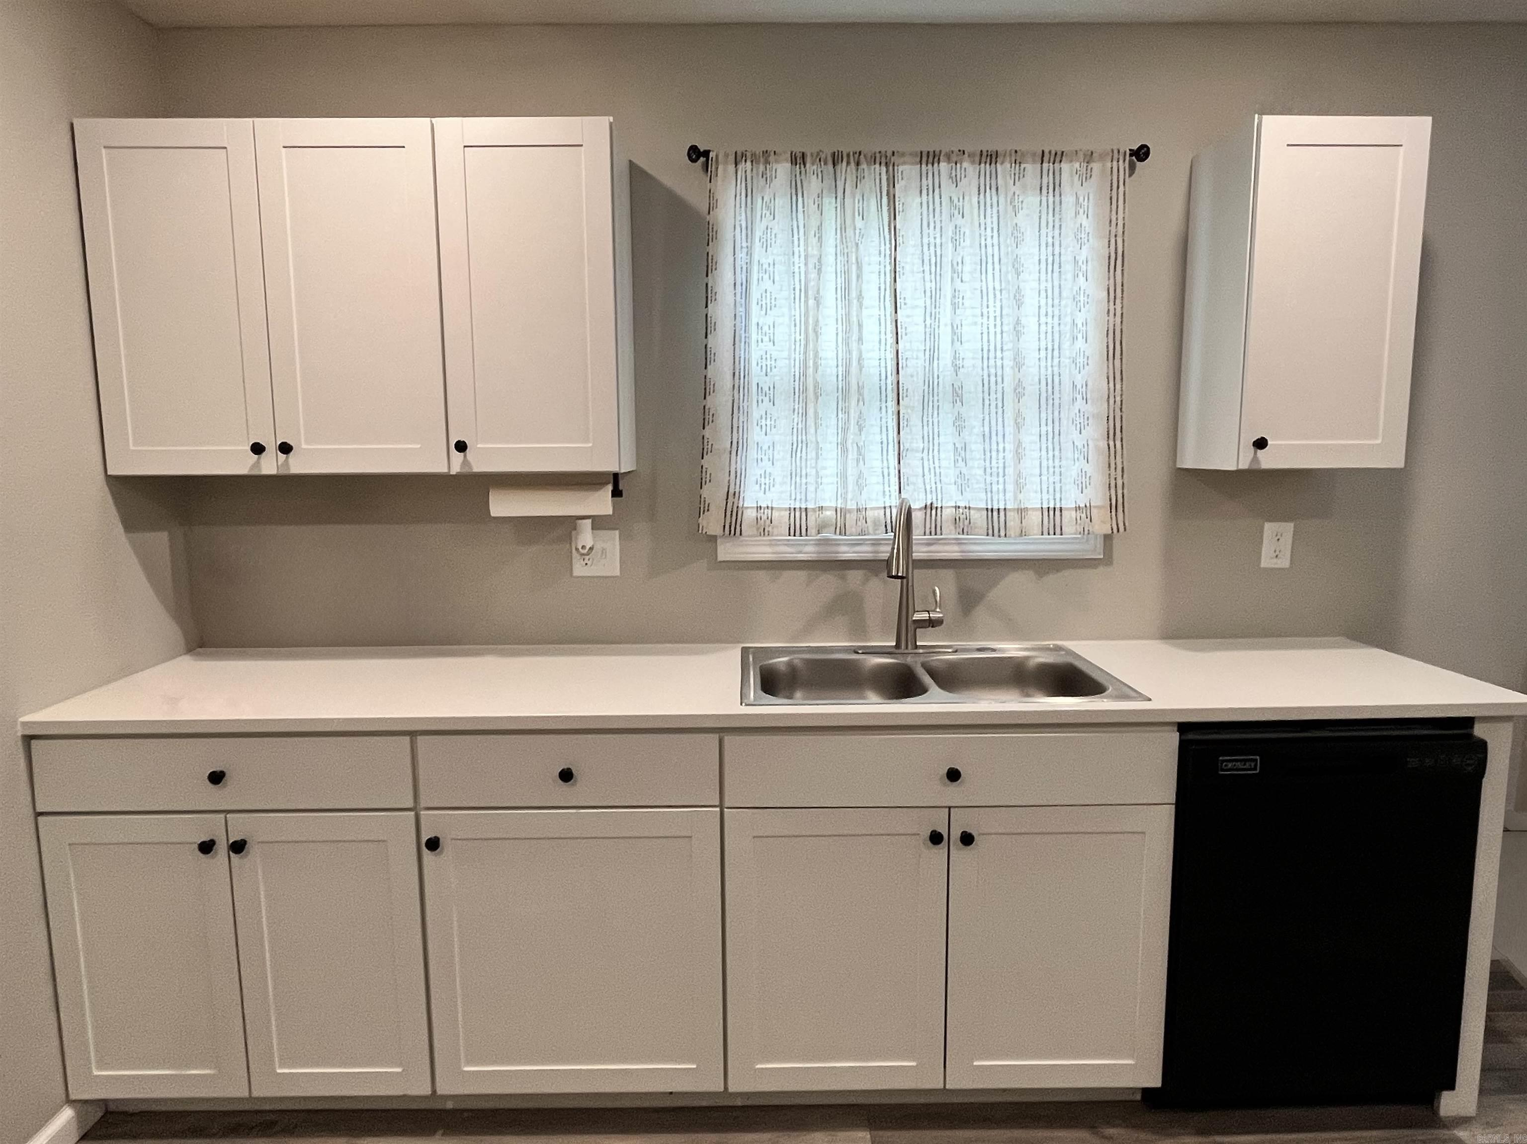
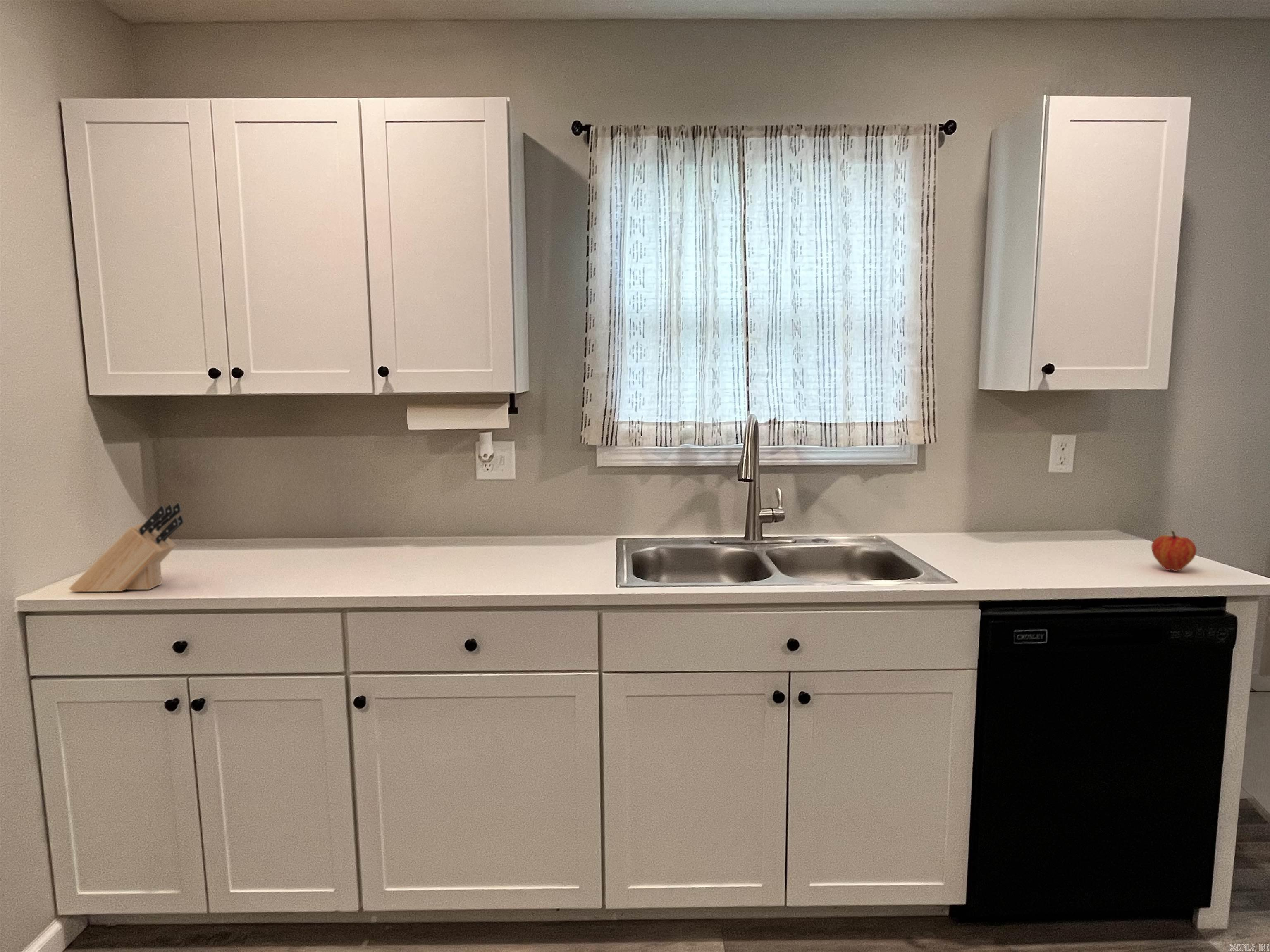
+ fruit [1151,530,1197,572]
+ knife block [69,502,184,592]
